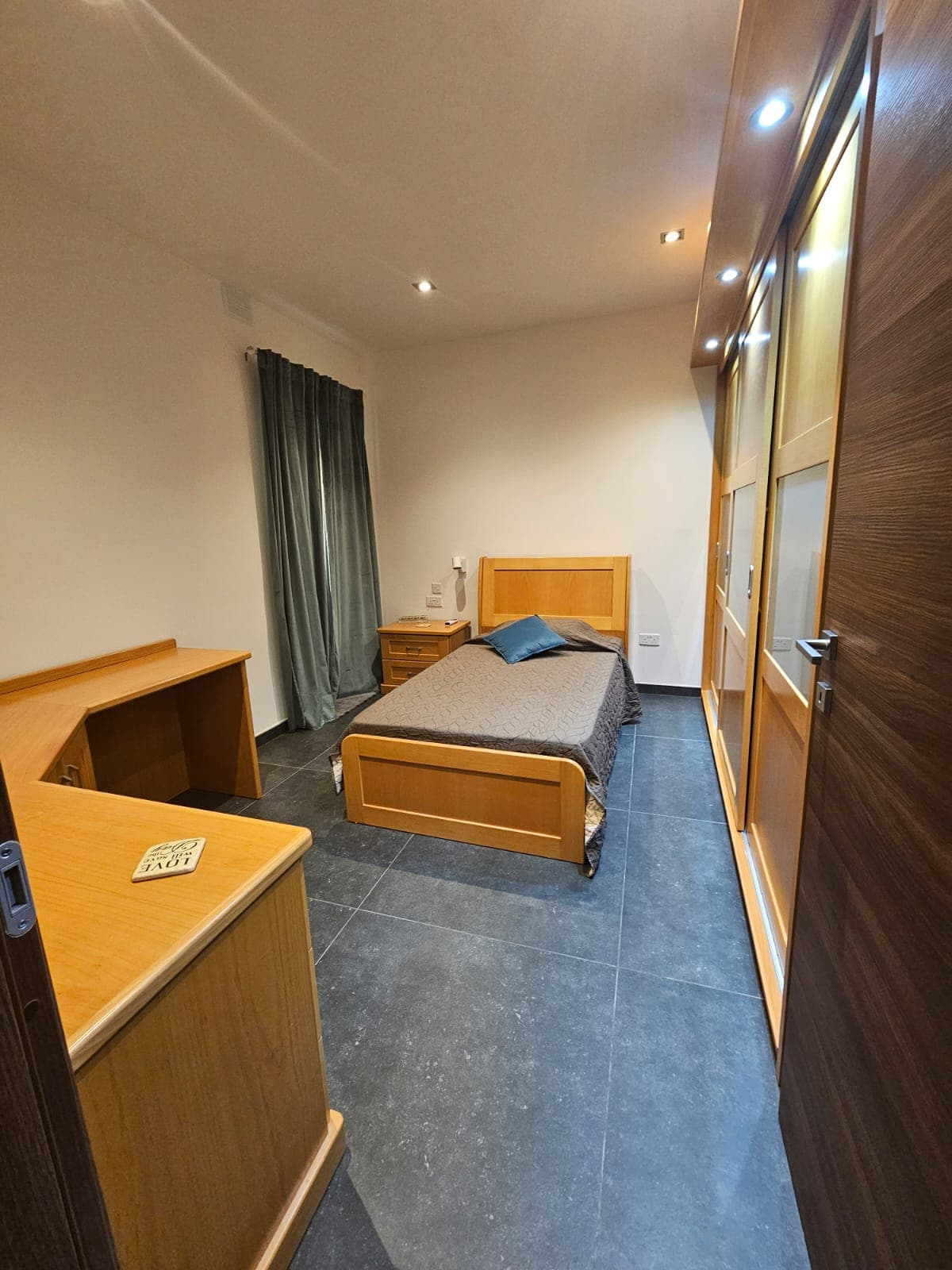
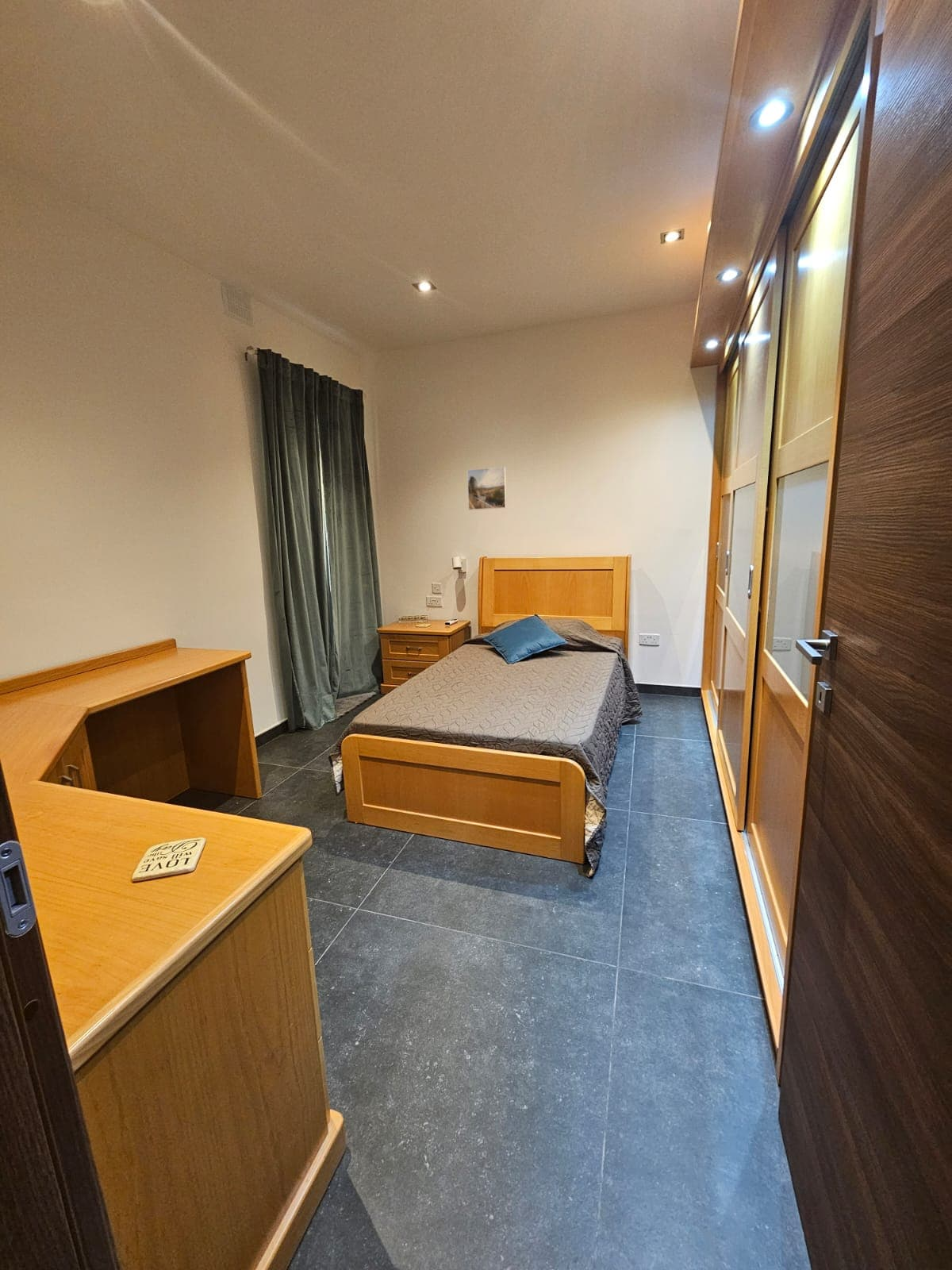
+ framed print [466,466,508,511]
